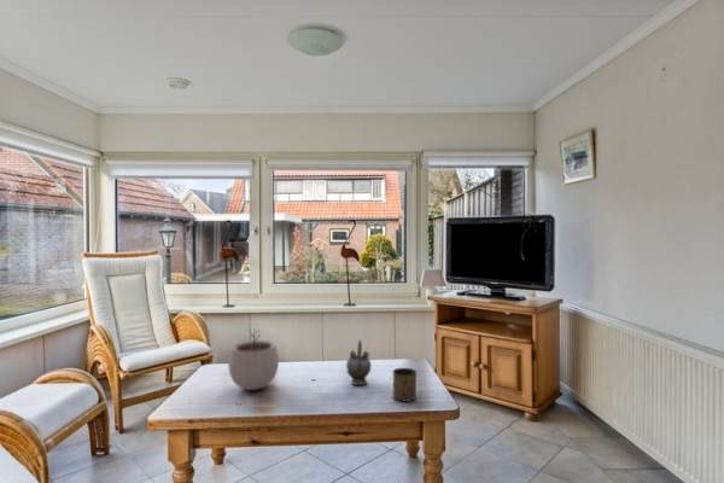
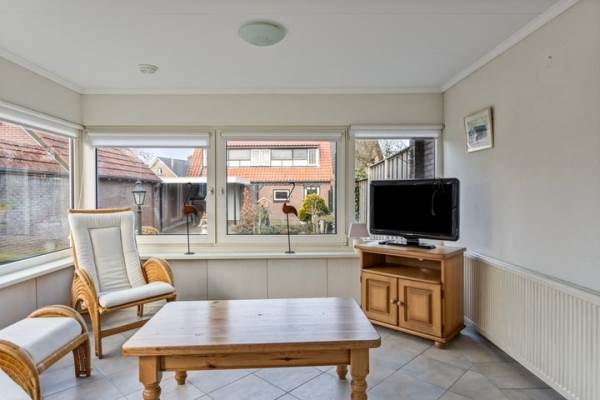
- teapot [345,338,373,386]
- plant pot [227,328,280,391]
- cup [392,367,418,403]
